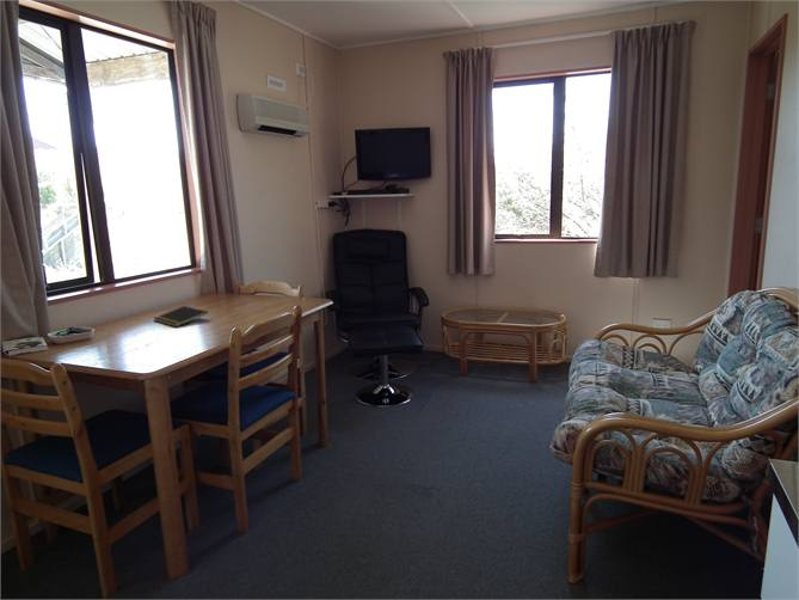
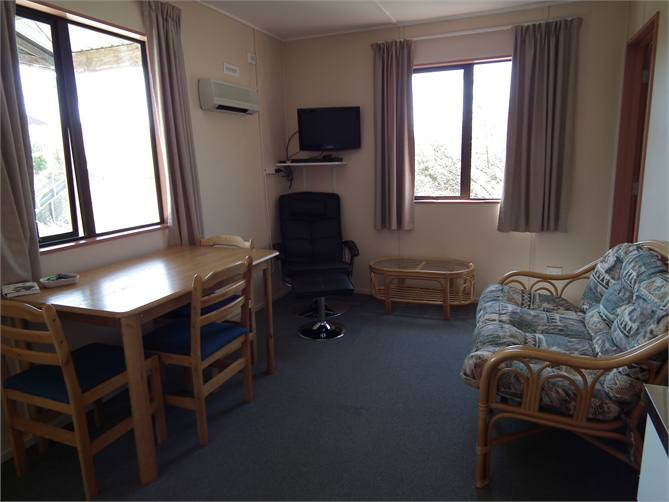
- notepad [153,305,209,327]
